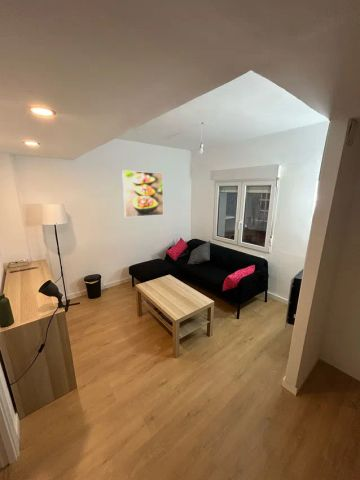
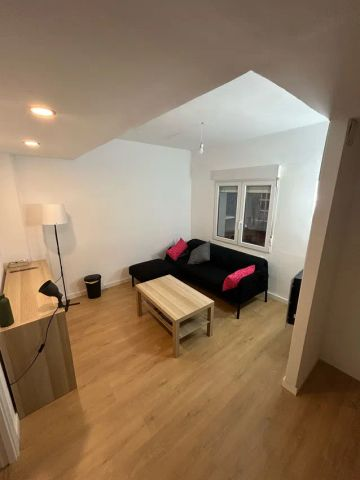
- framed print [121,169,164,218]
